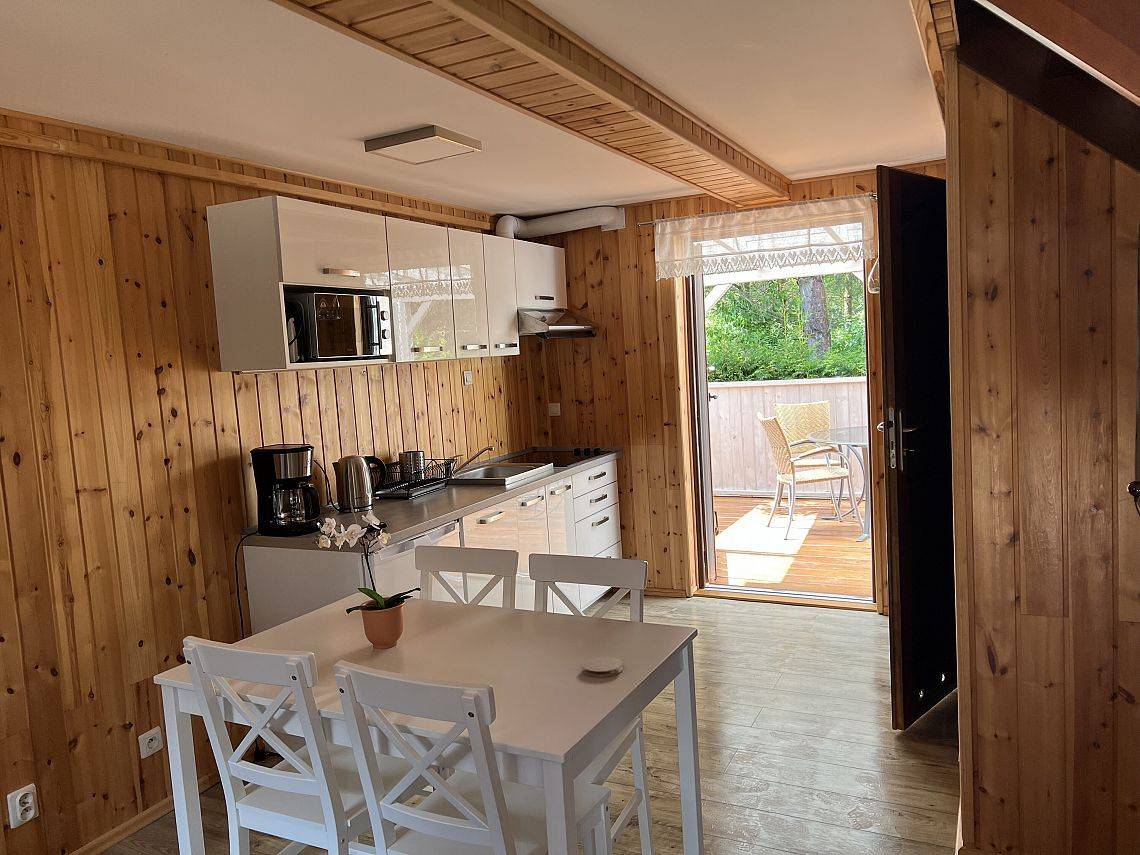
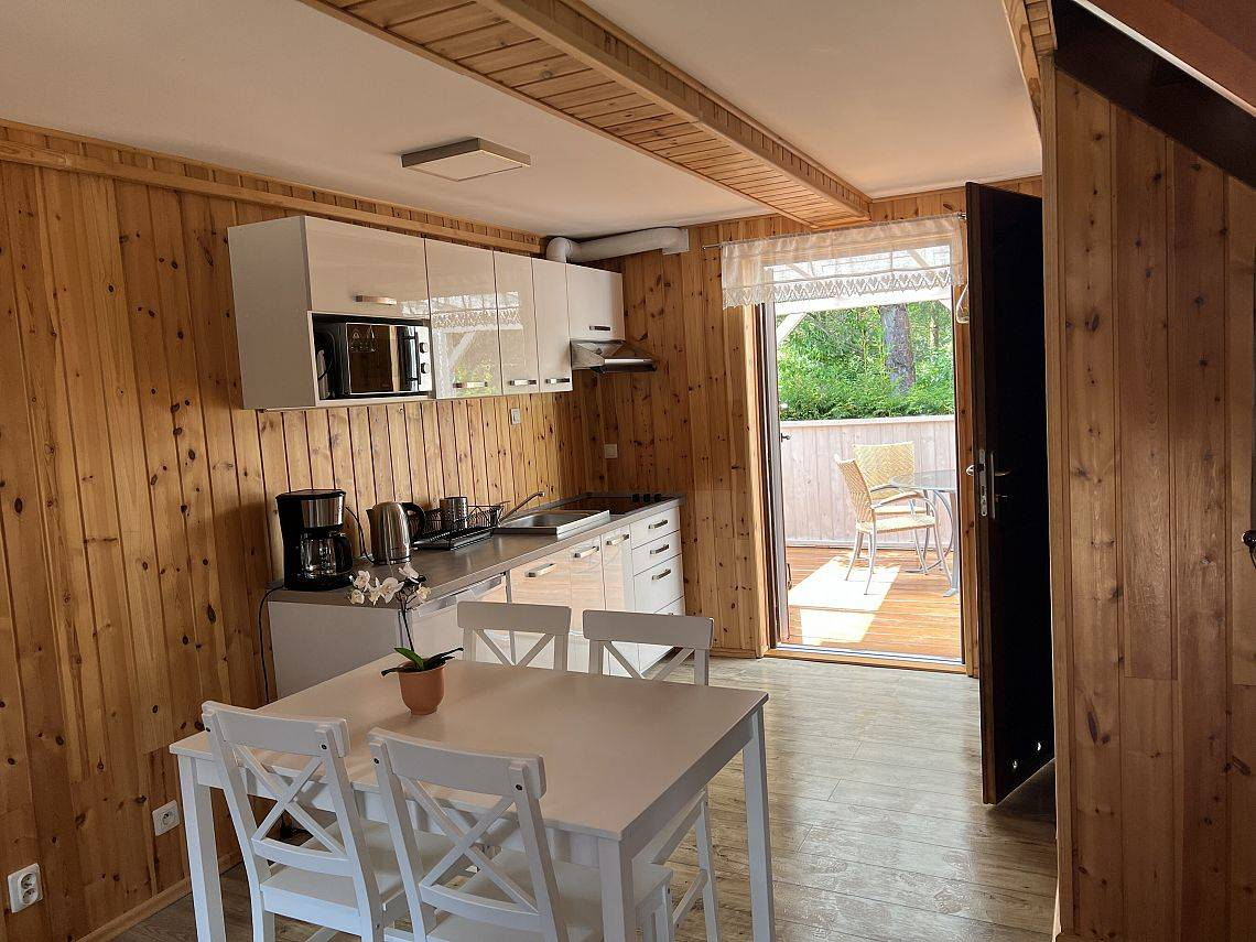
- coaster [581,656,624,678]
